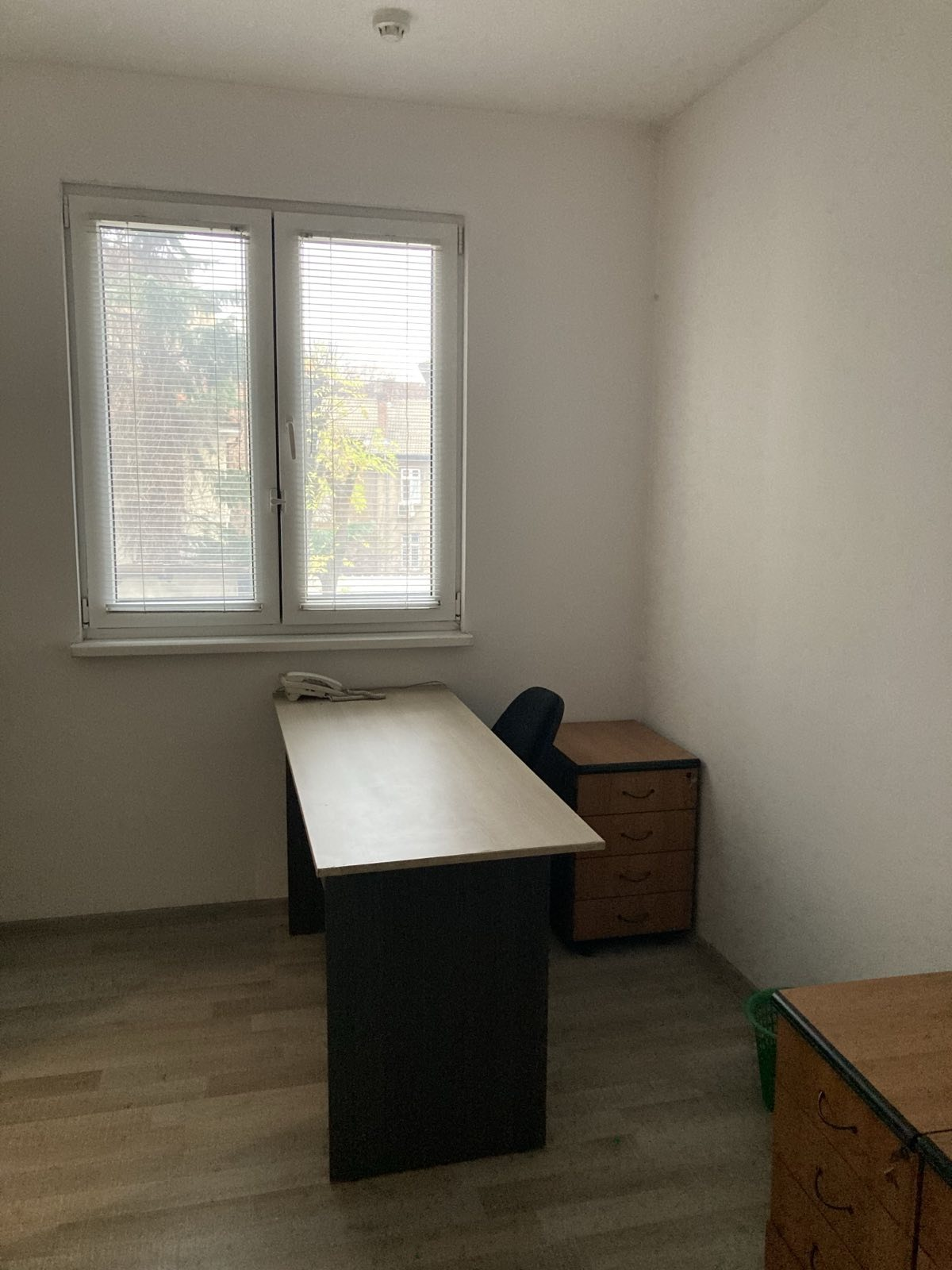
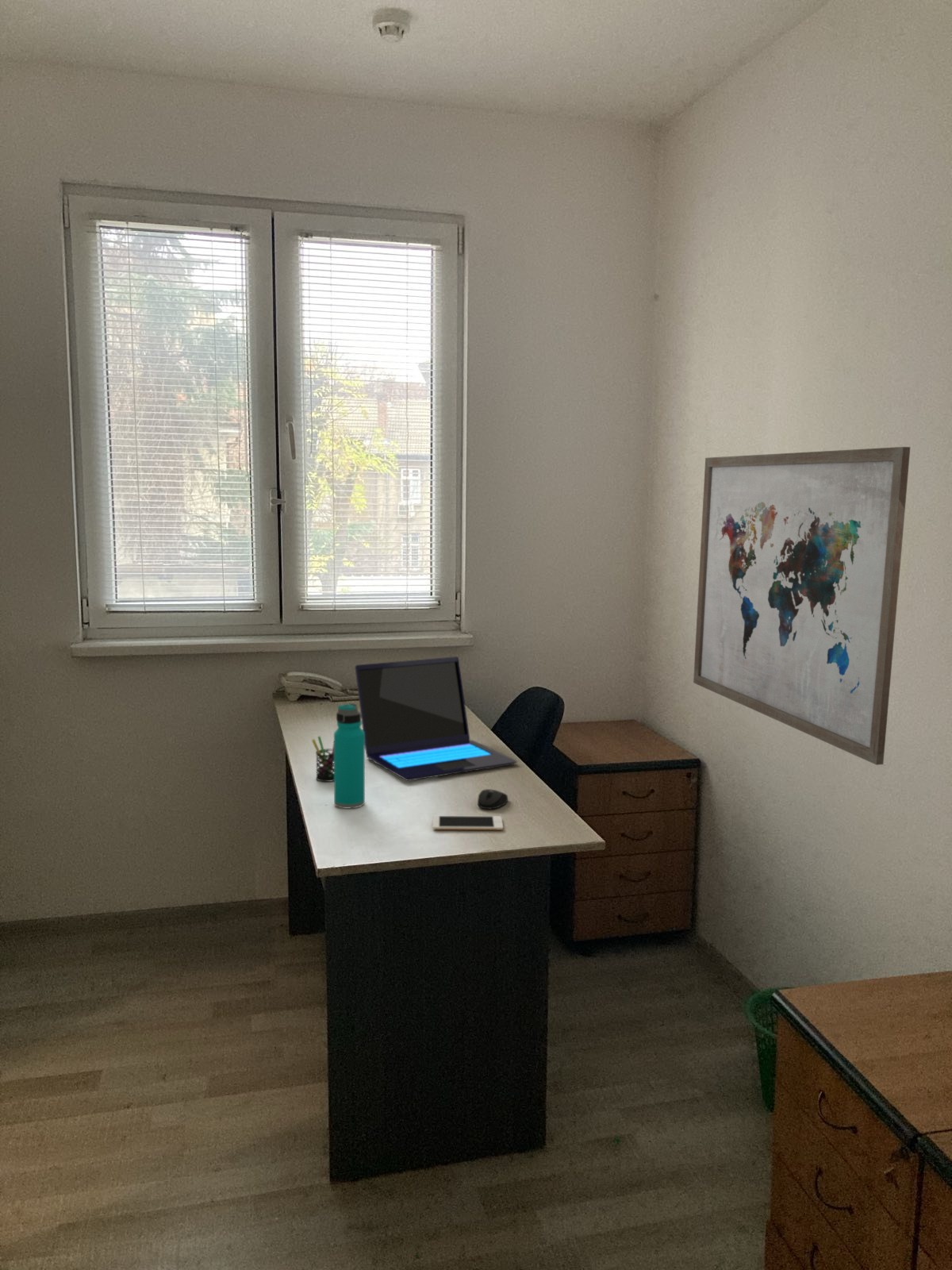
+ laptop [354,656,518,782]
+ wall art [693,446,911,766]
+ cell phone [432,815,504,831]
+ water bottle [333,702,366,809]
+ pen holder [311,735,334,783]
+ mouse [477,788,509,810]
